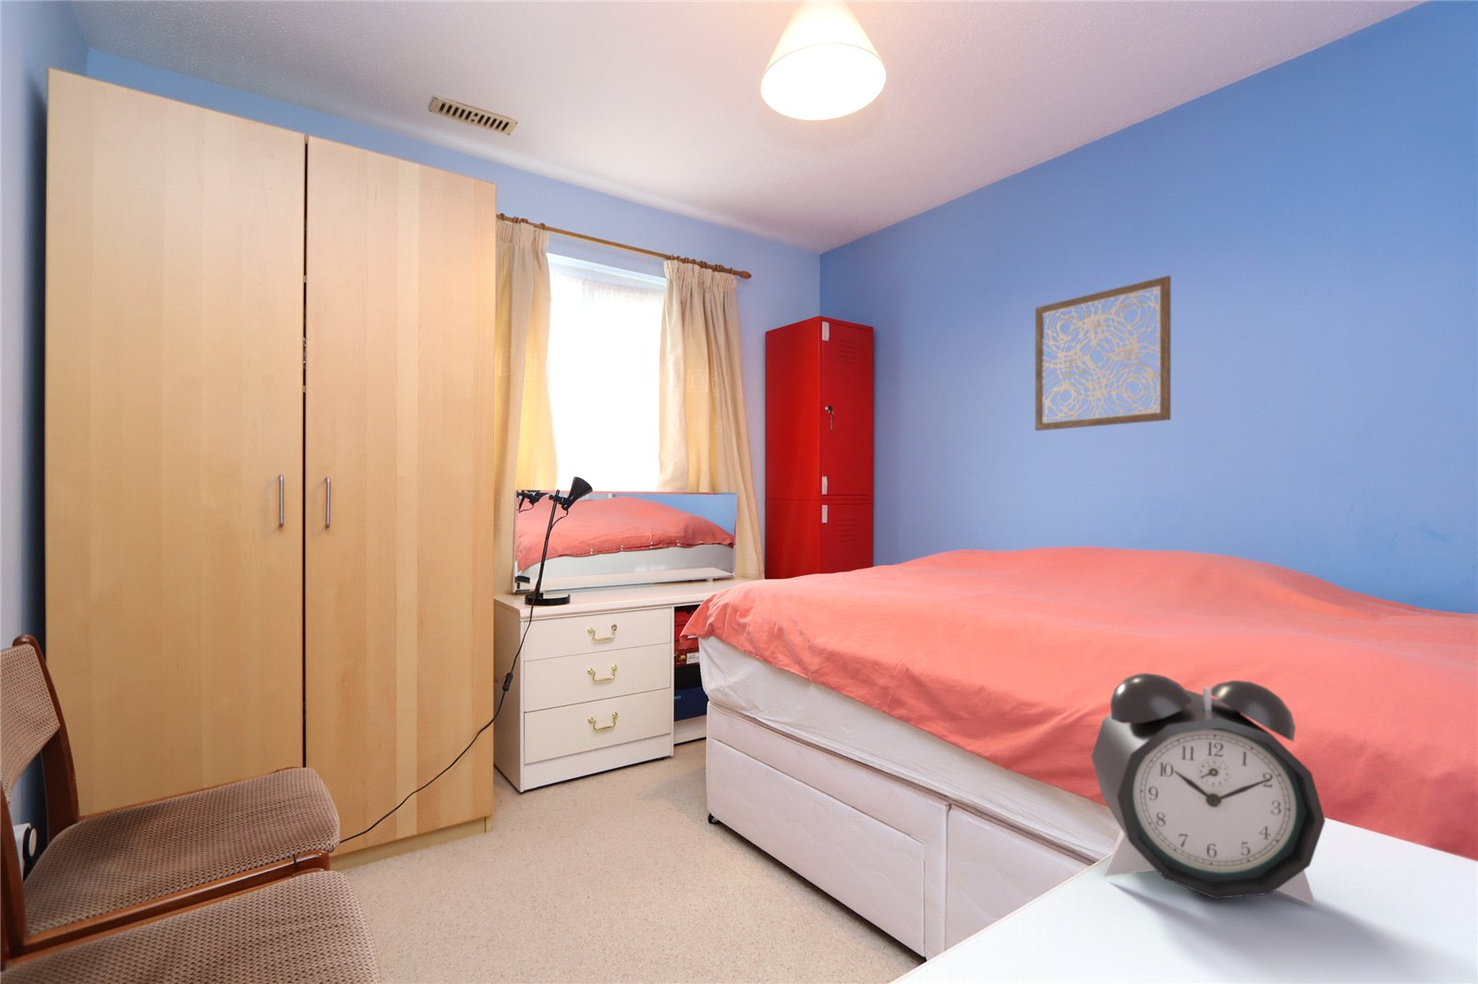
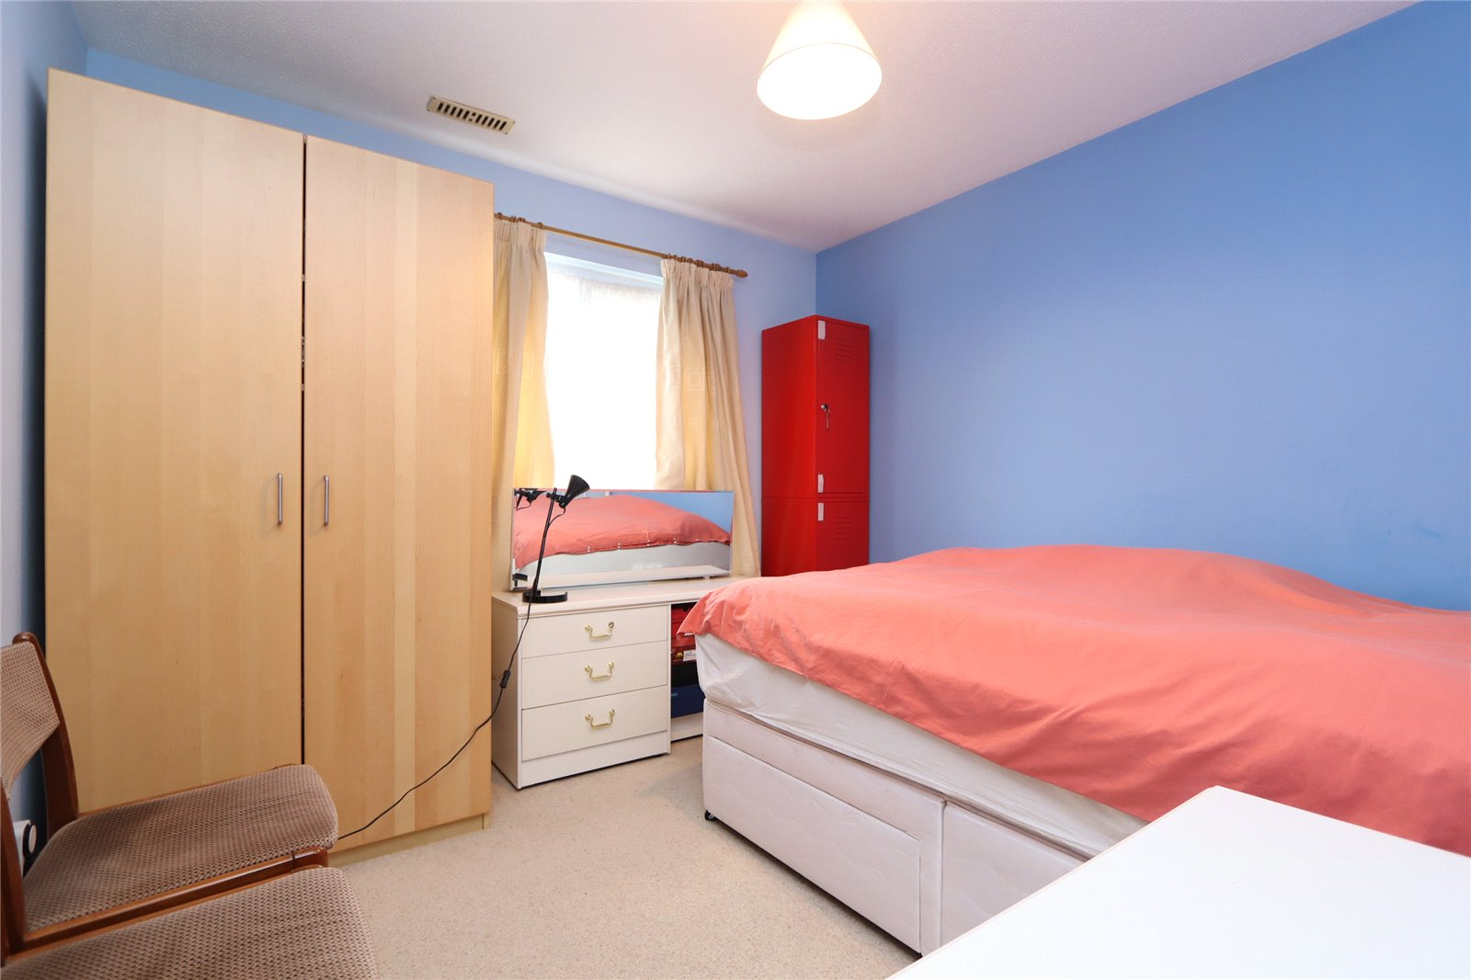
- wall art [1035,275,1171,432]
- alarm clock [1090,672,1326,907]
